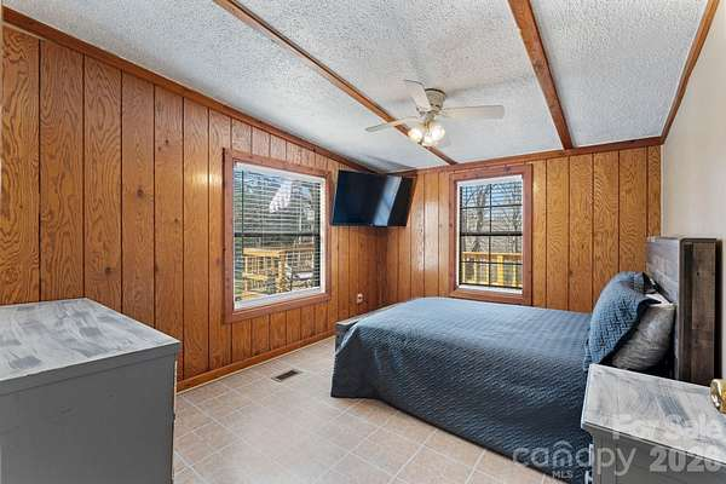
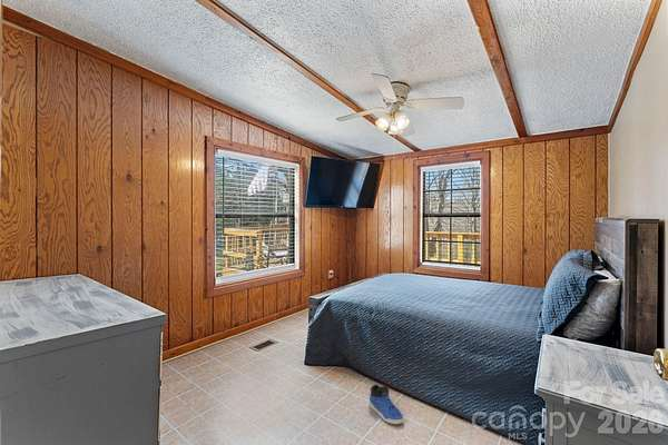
+ sneaker [369,384,405,425]
